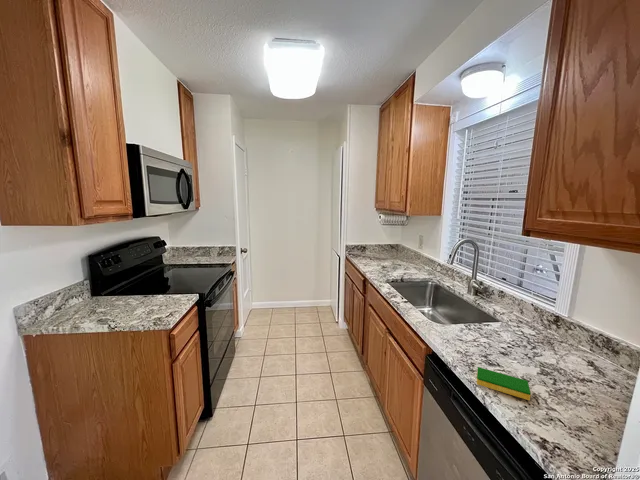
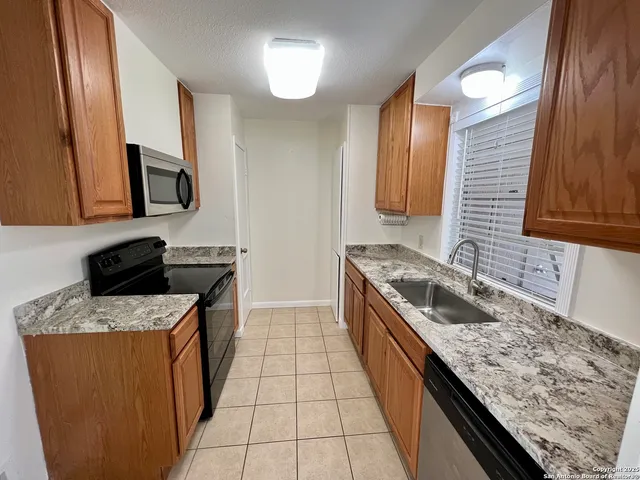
- dish sponge [476,366,532,401]
